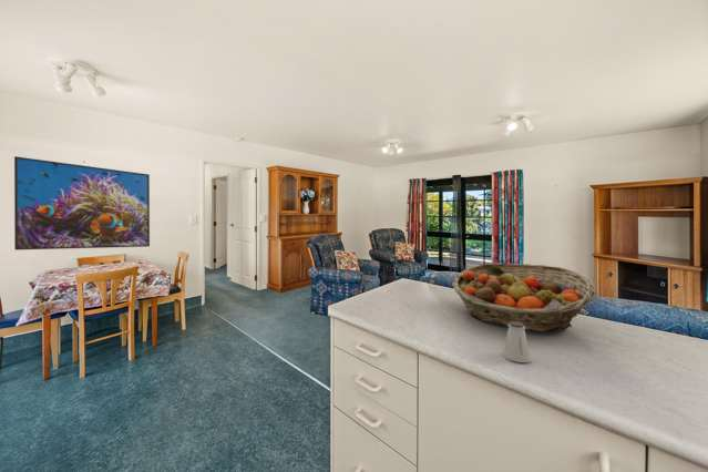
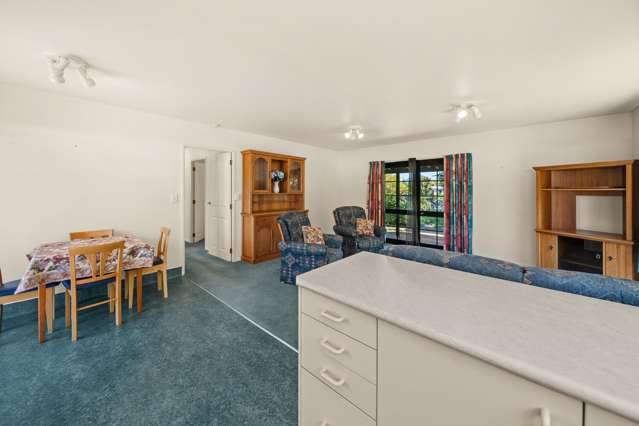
- fruit basket [451,263,597,332]
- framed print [13,155,151,252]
- saltshaker [502,321,533,363]
